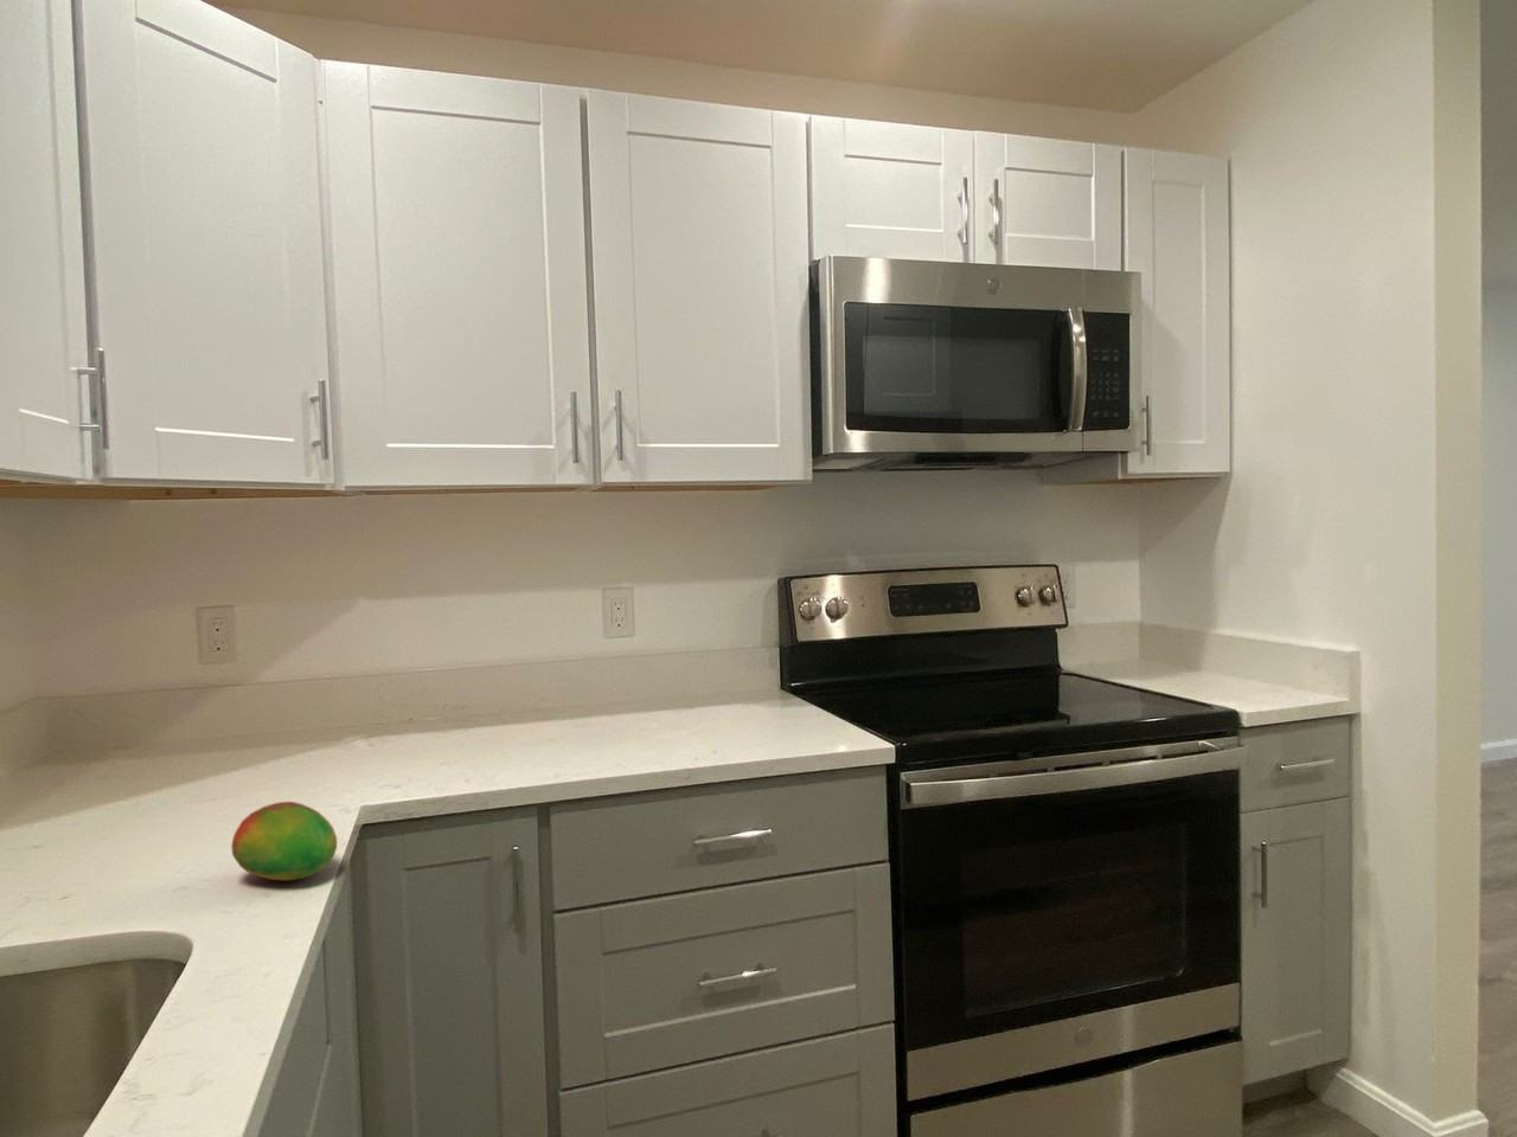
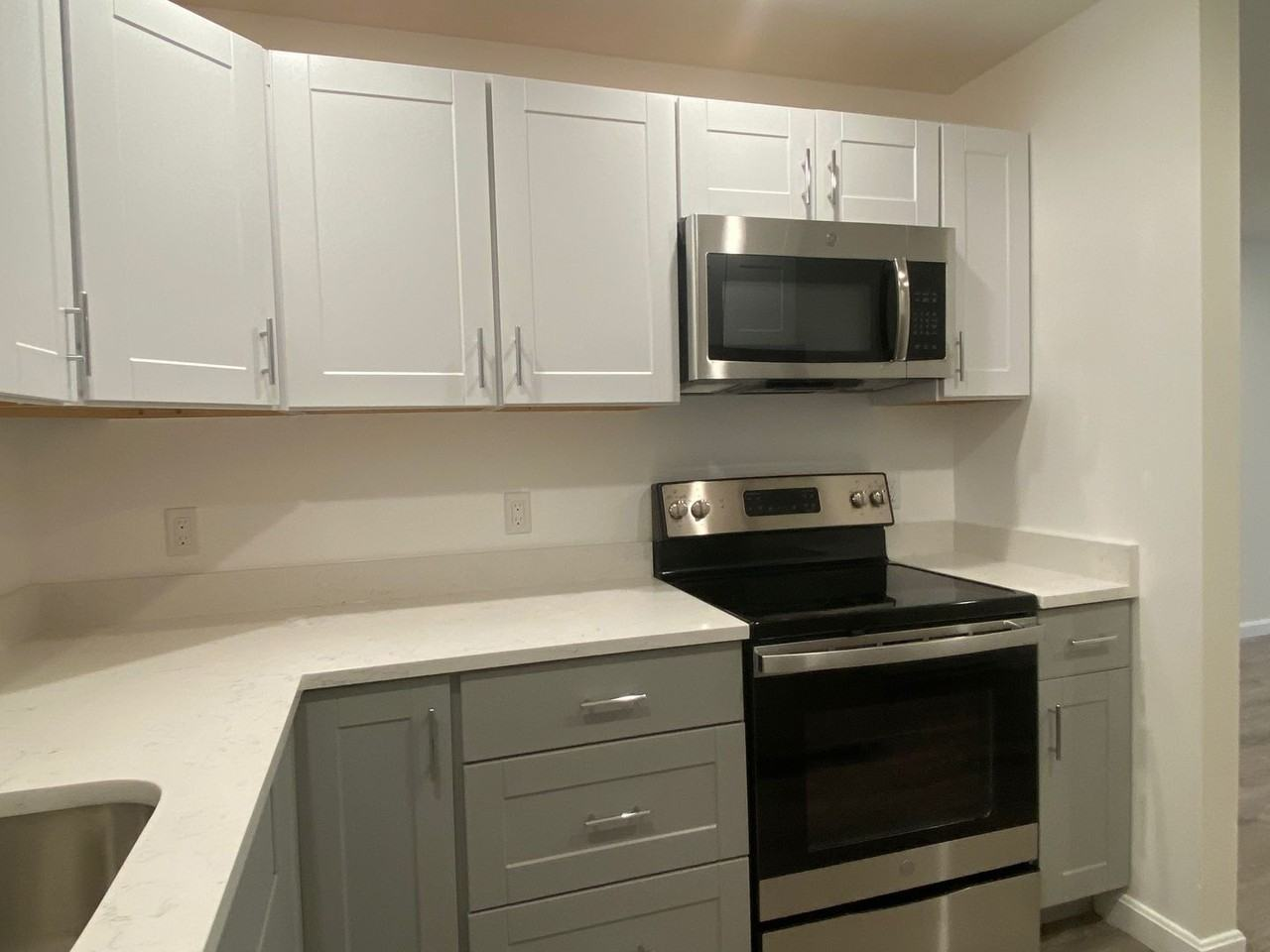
- fruit [229,800,338,883]
